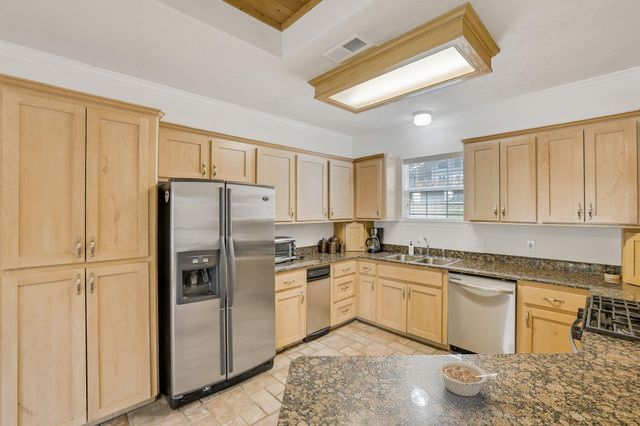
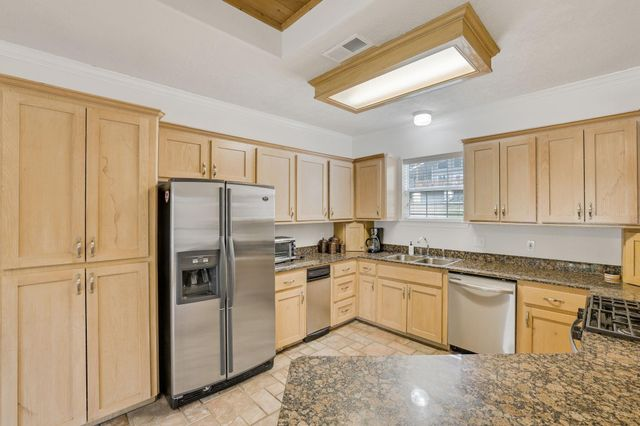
- legume [437,360,499,398]
